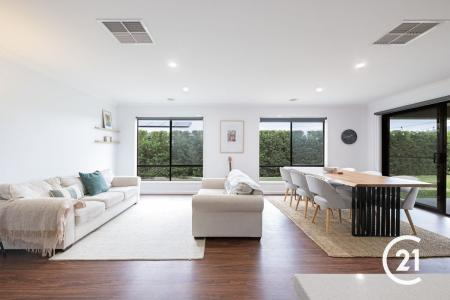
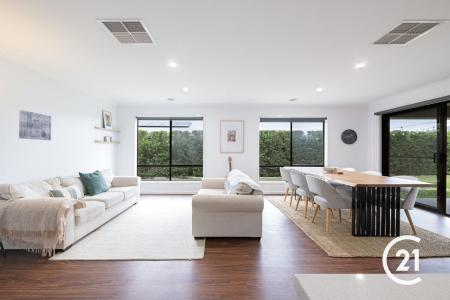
+ wall art [18,109,52,141]
